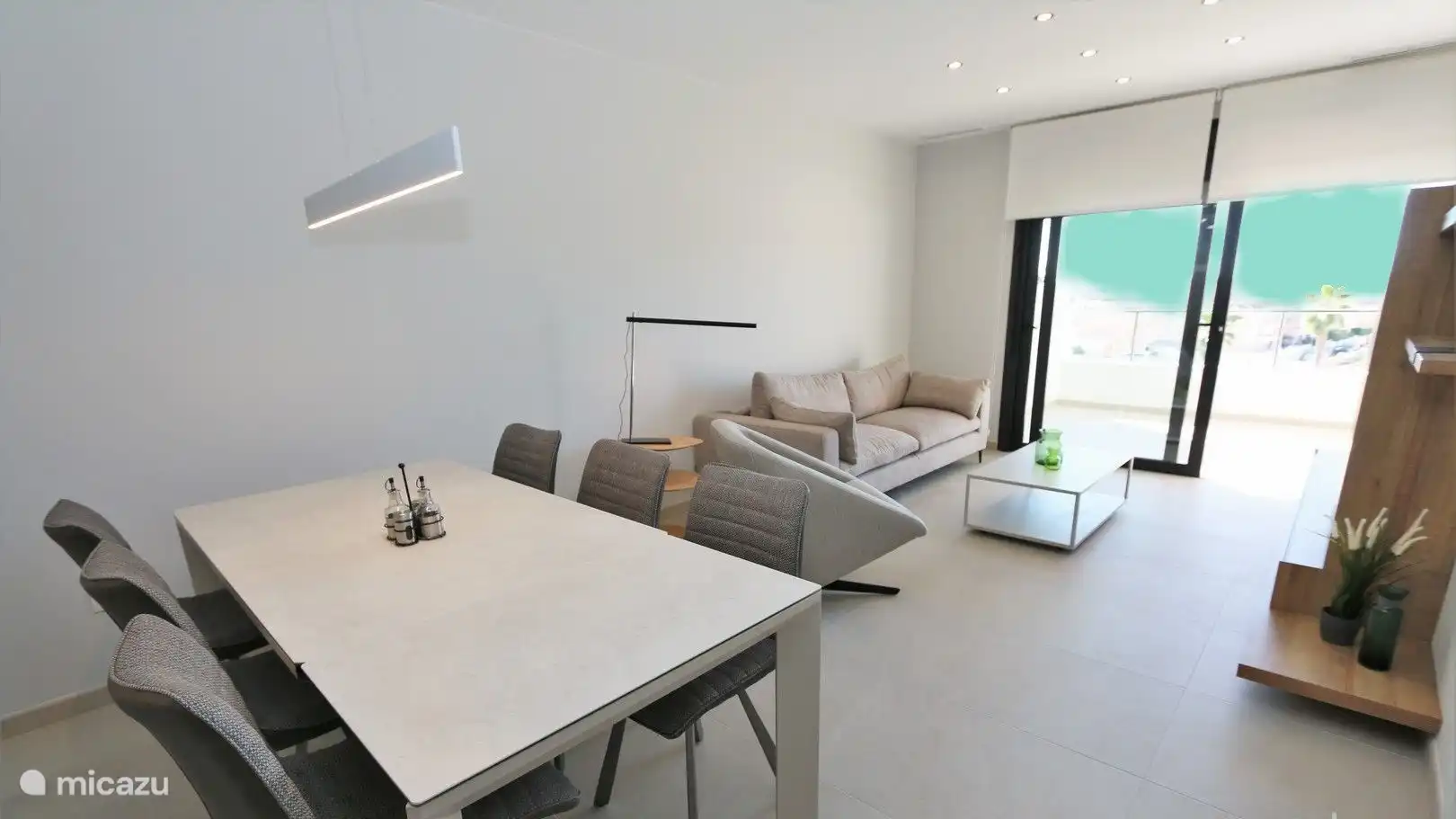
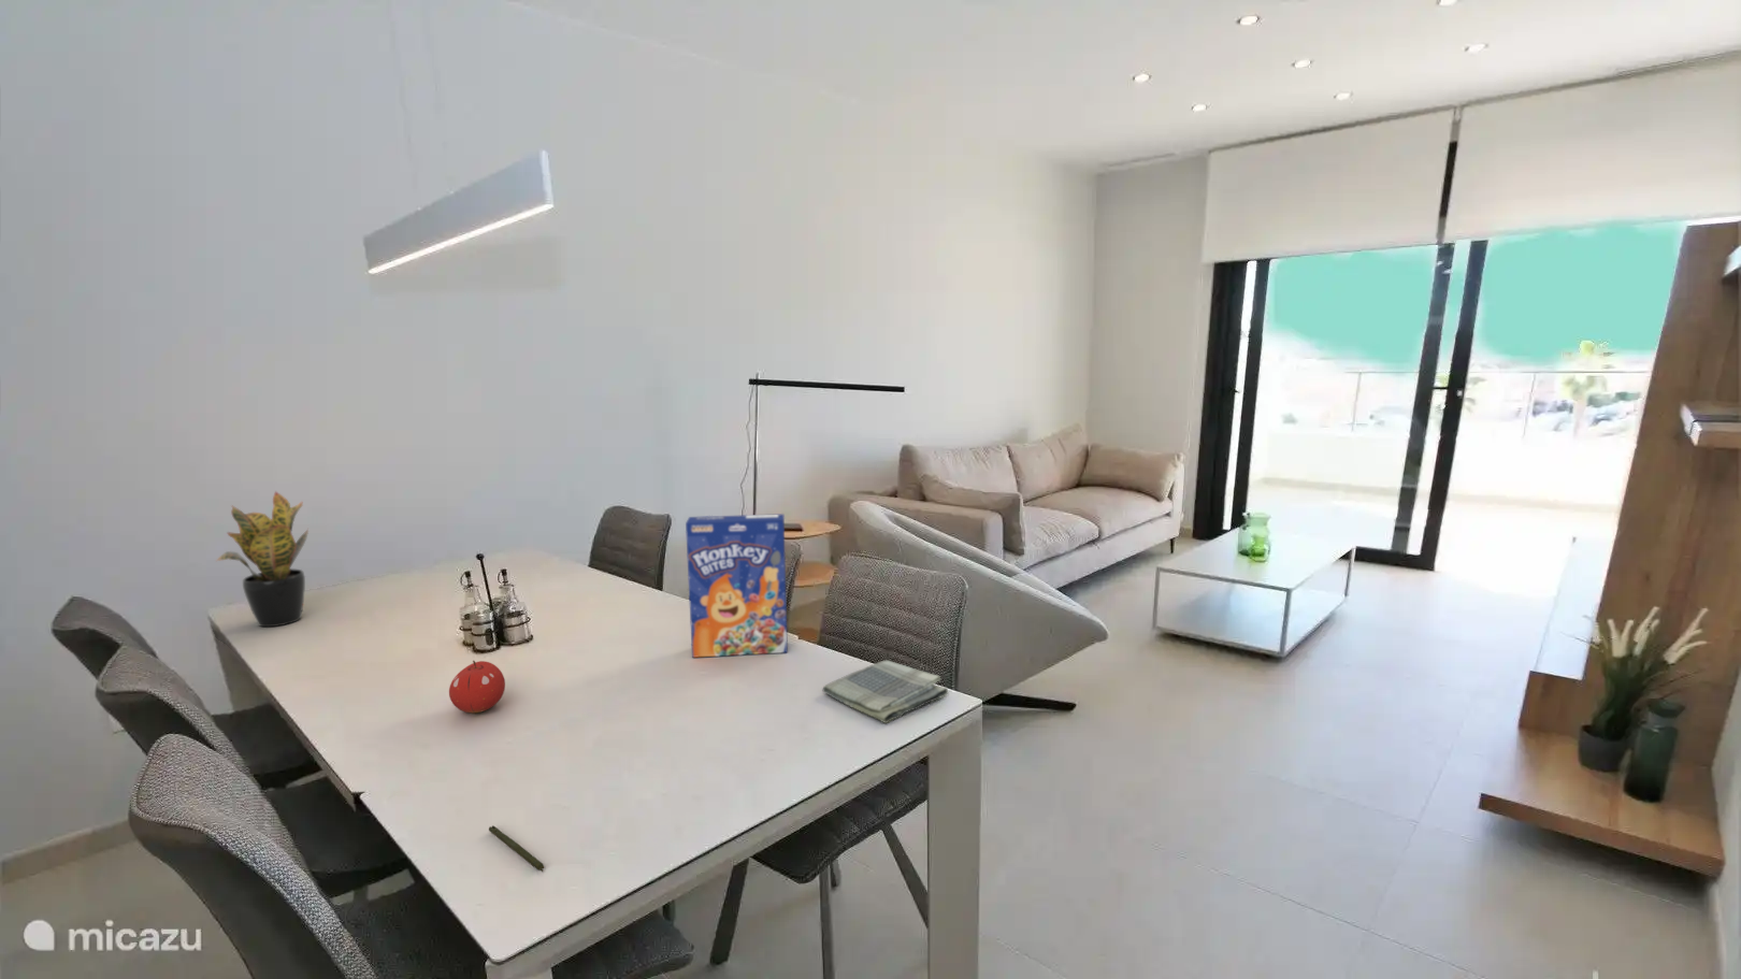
+ fruit [448,660,506,714]
+ pen [488,825,545,873]
+ cereal box [685,513,789,659]
+ potted plant [214,490,310,628]
+ dish towel [823,659,949,724]
